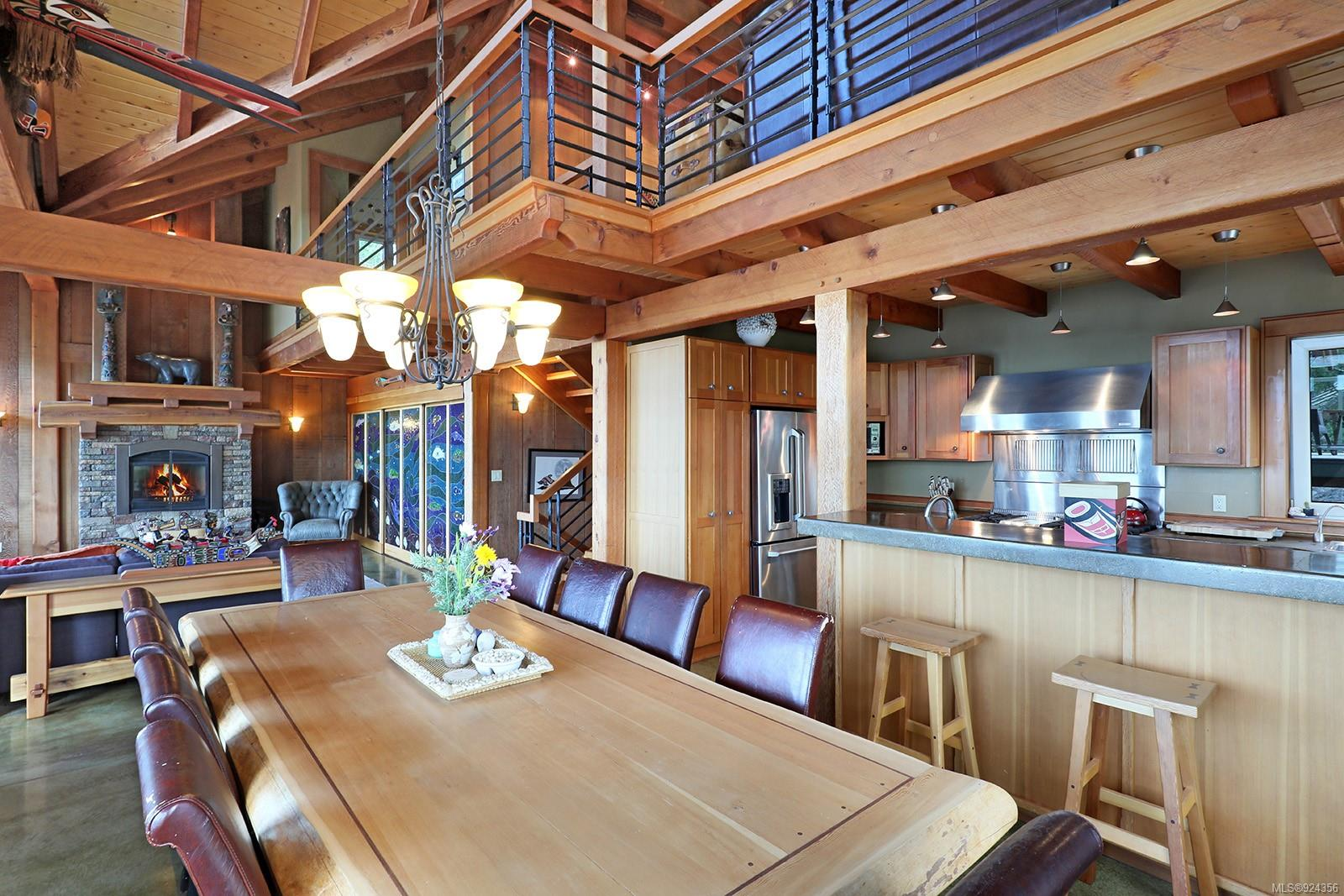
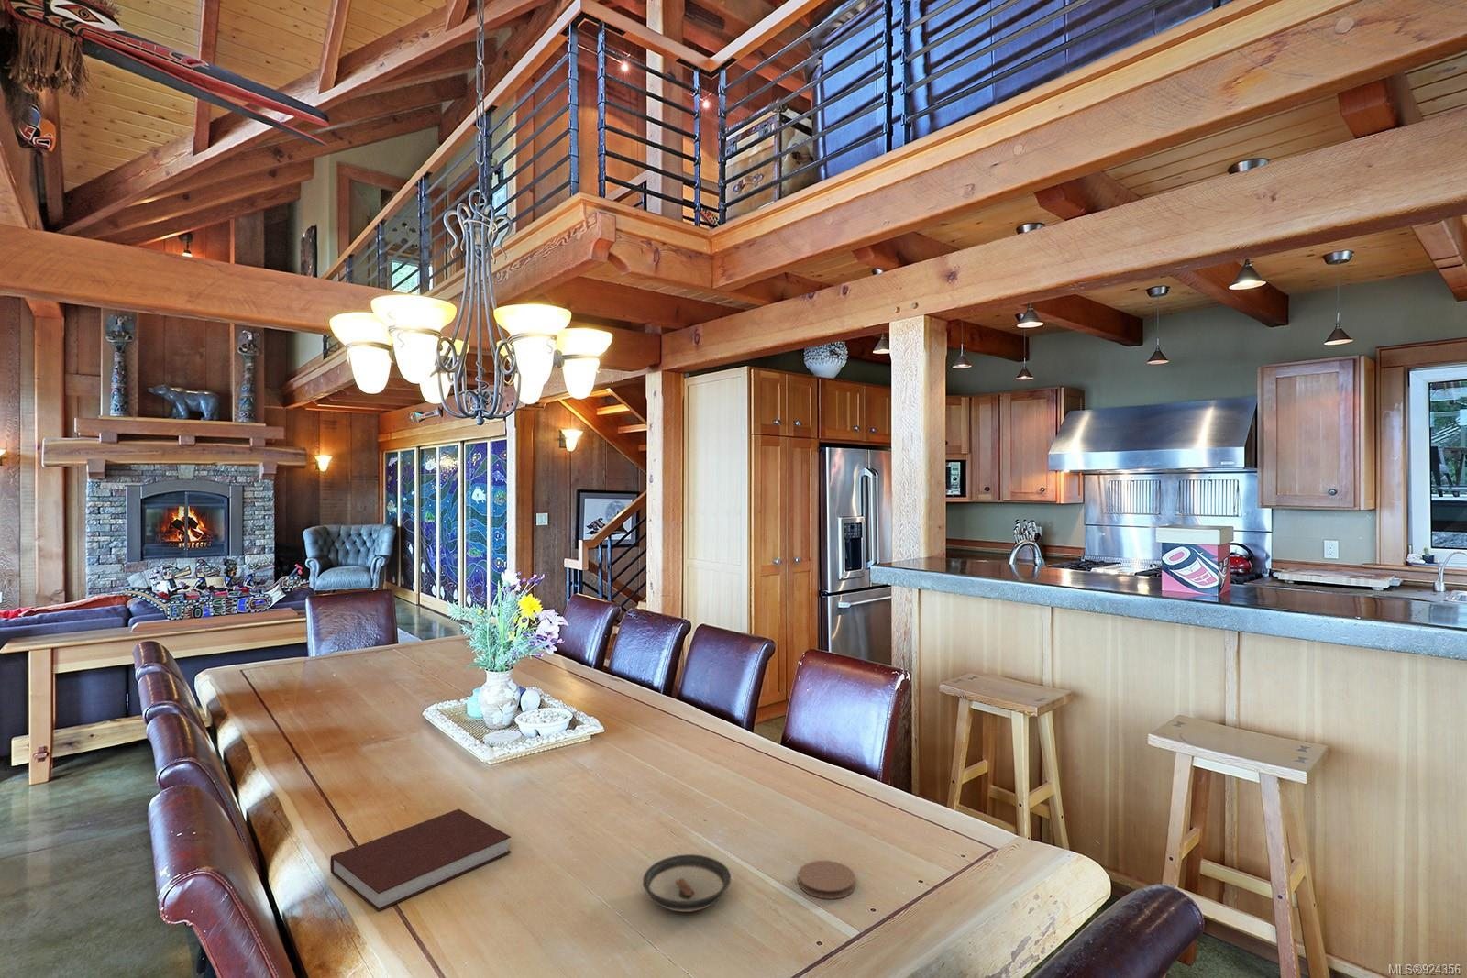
+ notebook [330,808,512,913]
+ saucer [642,854,731,913]
+ coaster [797,860,857,901]
